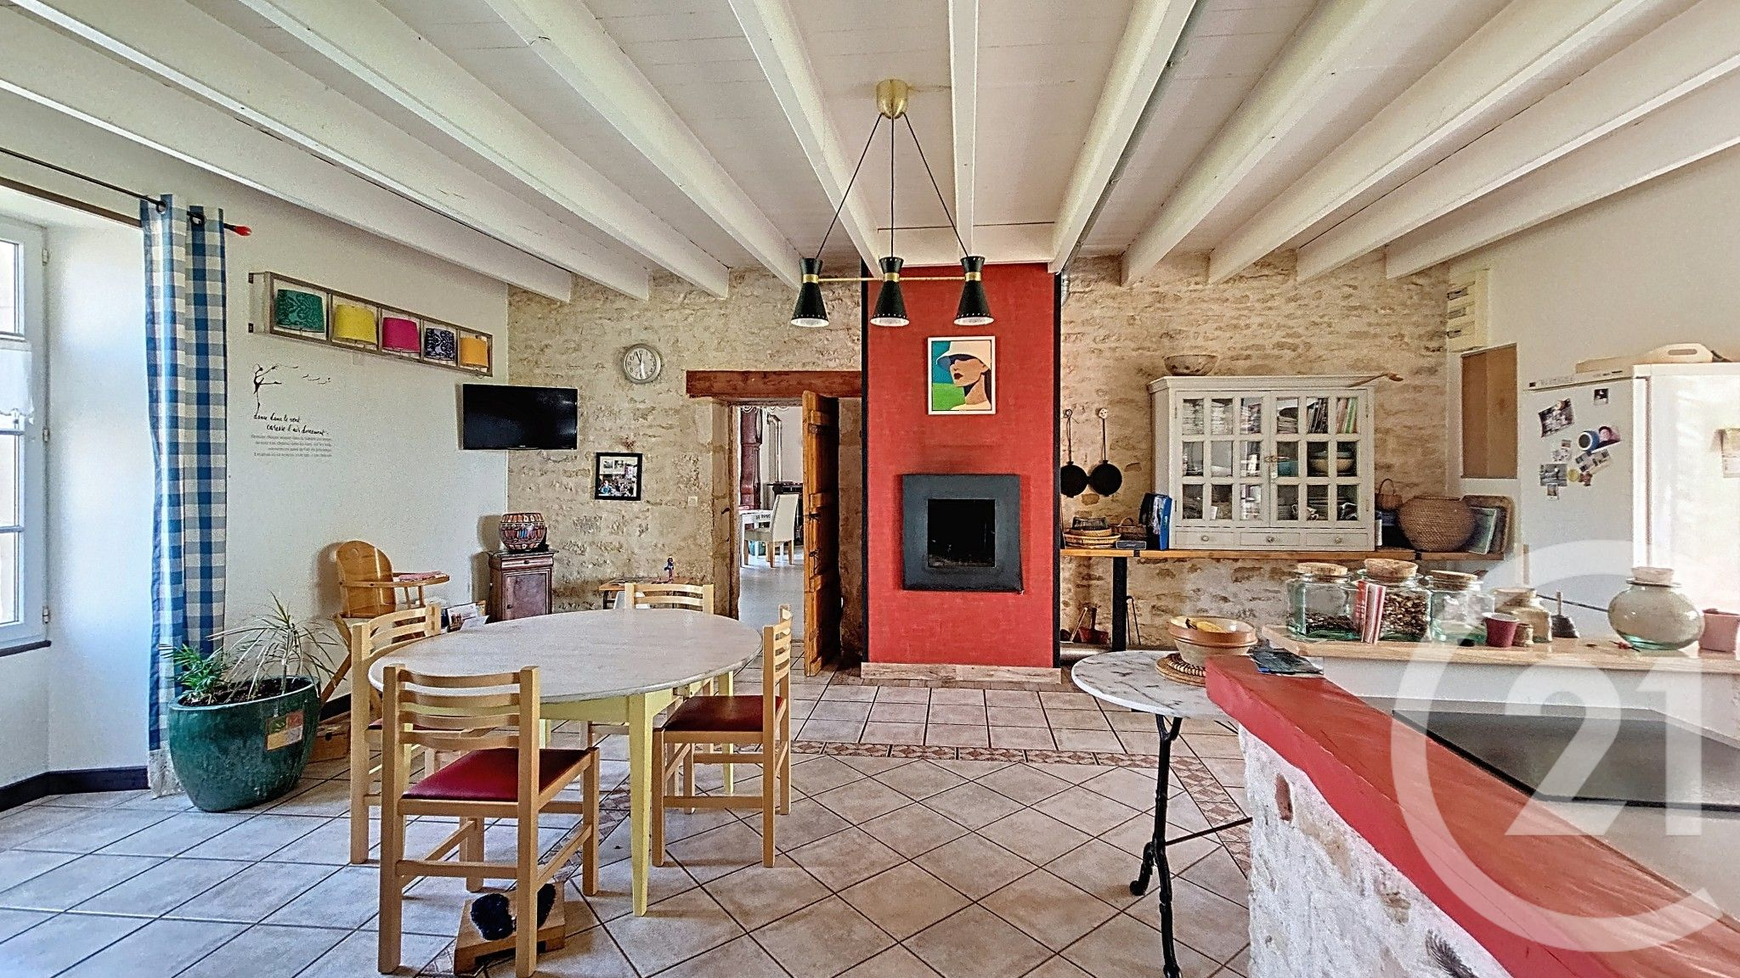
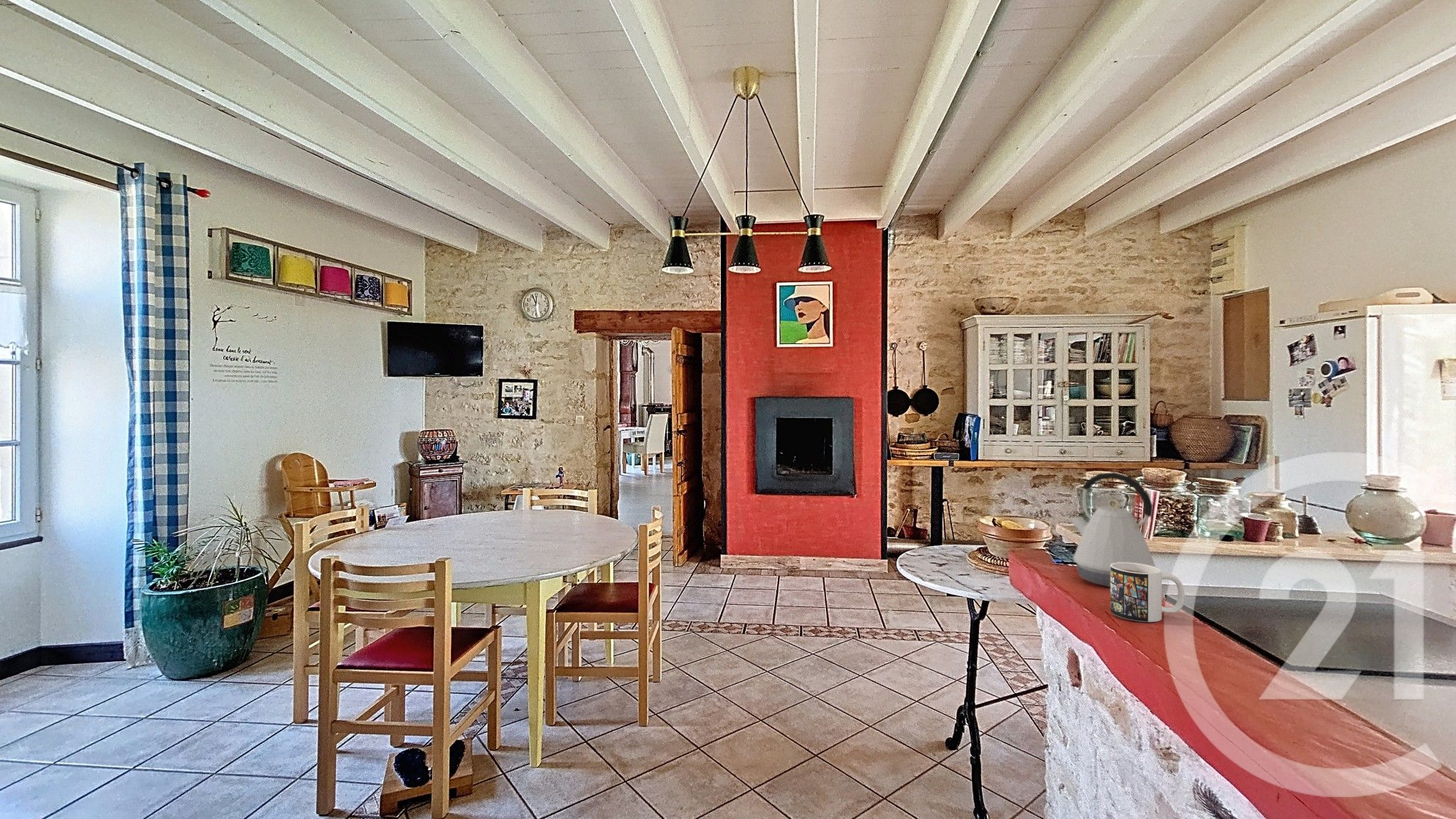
+ mug [1110,562,1185,623]
+ kettle [1069,471,1156,588]
